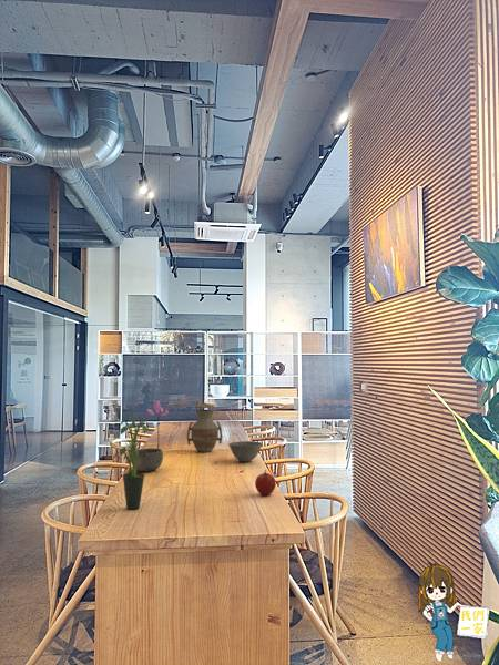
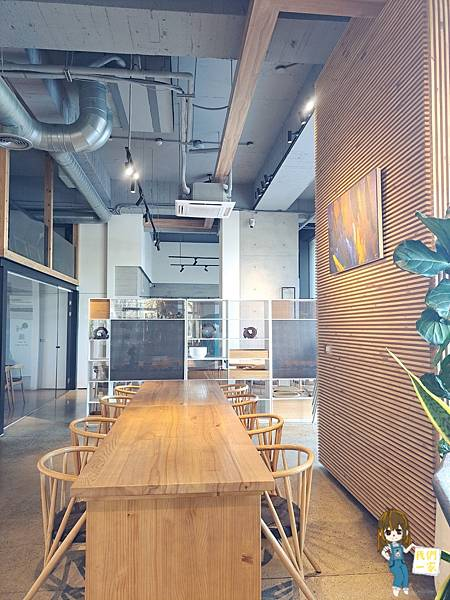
- potted plant [112,412,150,511]
- bowl [131,448,164,473]
- vase [186,402,223,453]
- flower [145,400,170,449]
- apple [254,469,277,497]
- bowl [227,440,263,463]
